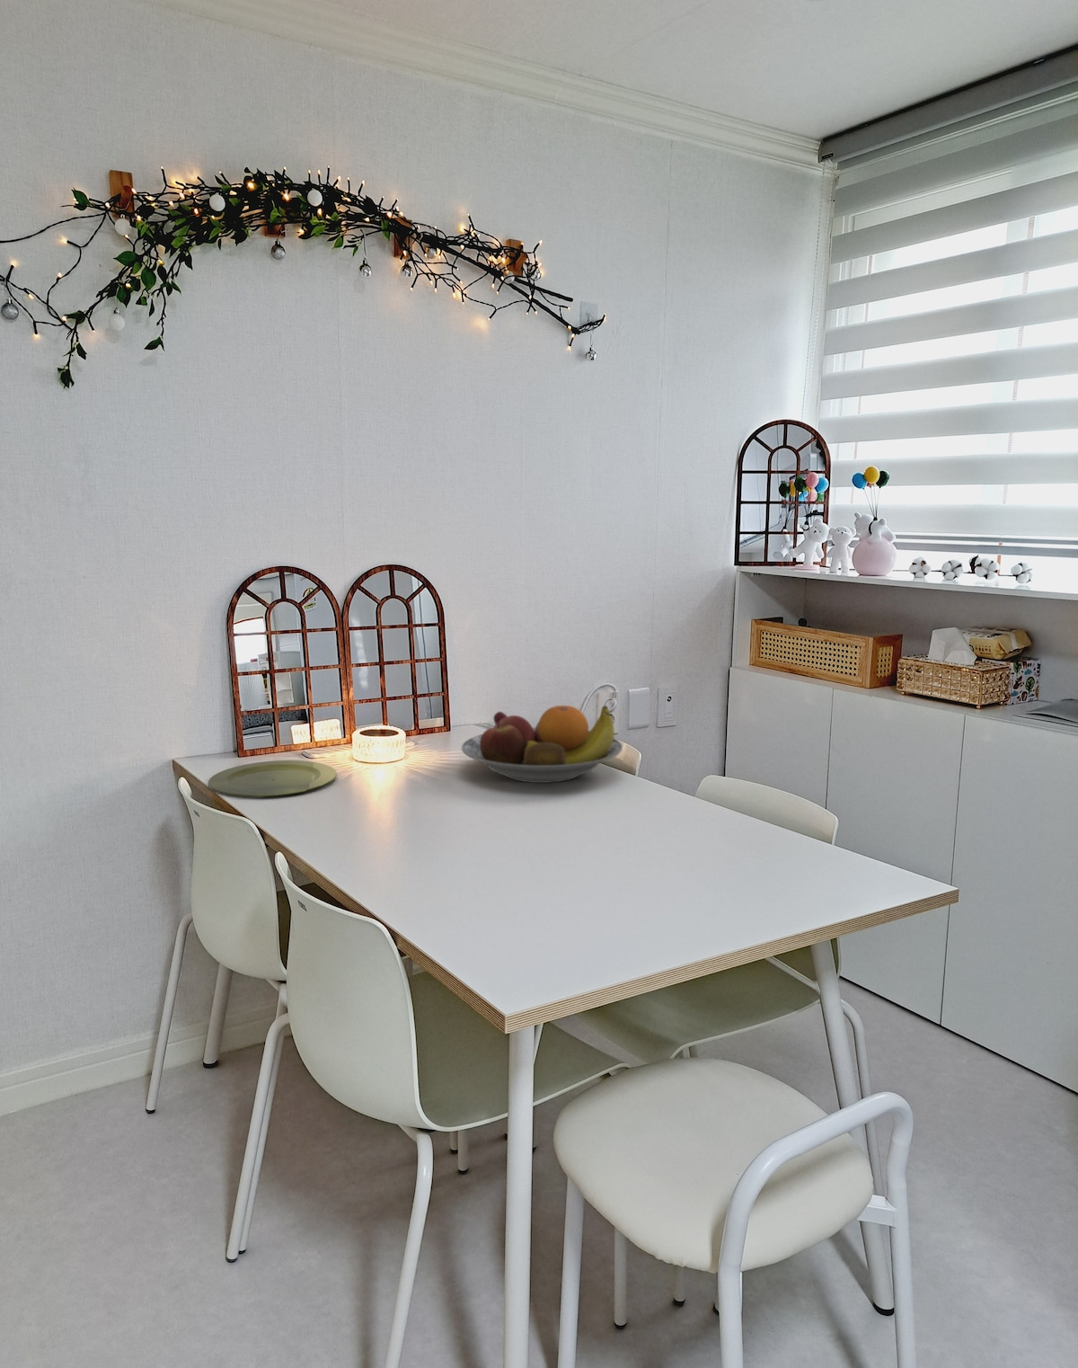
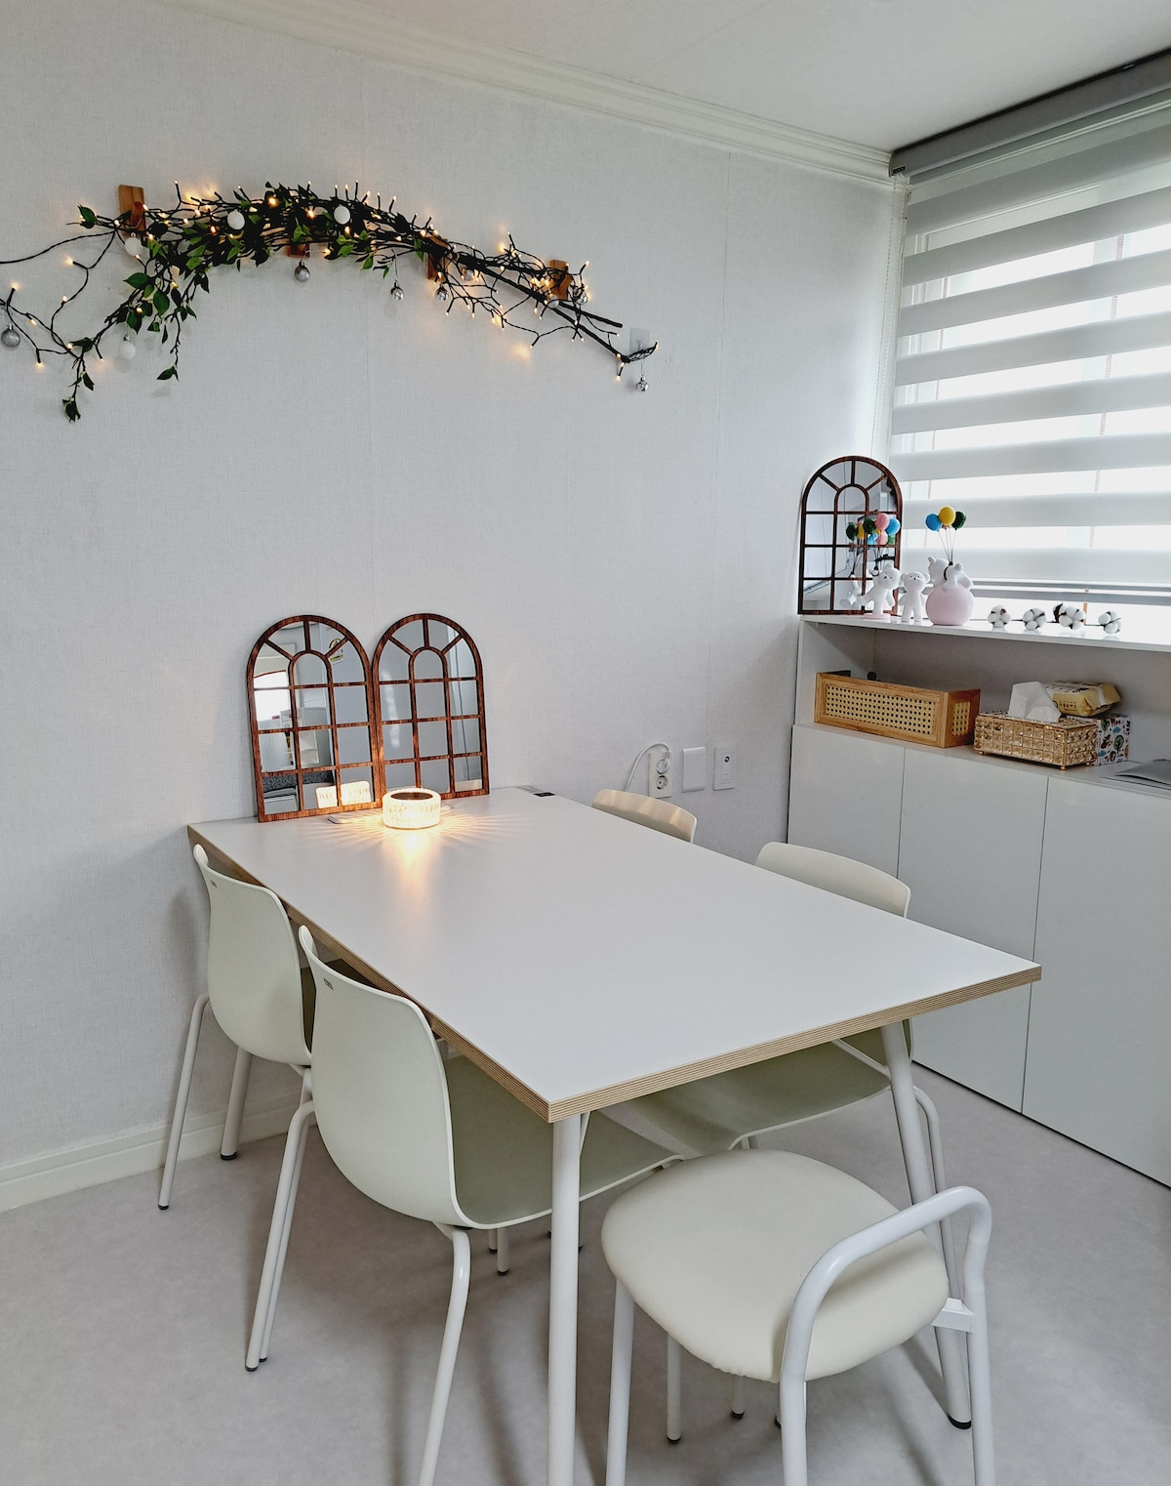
- fruit bowl [461,705,624,784]
- plate [208,760,337,797]
